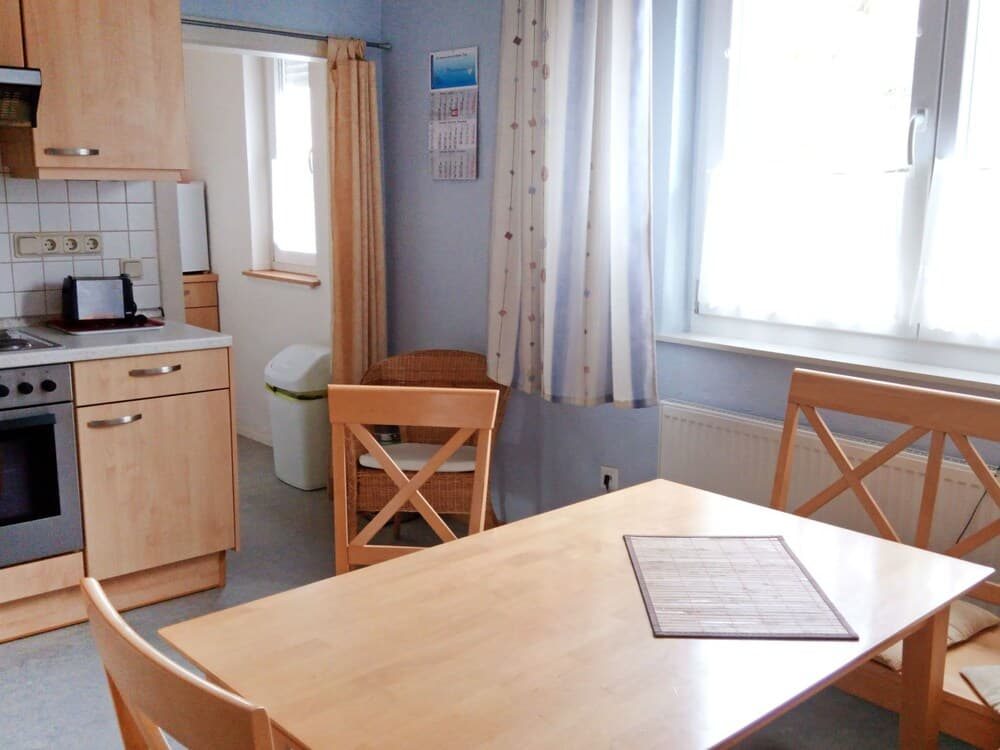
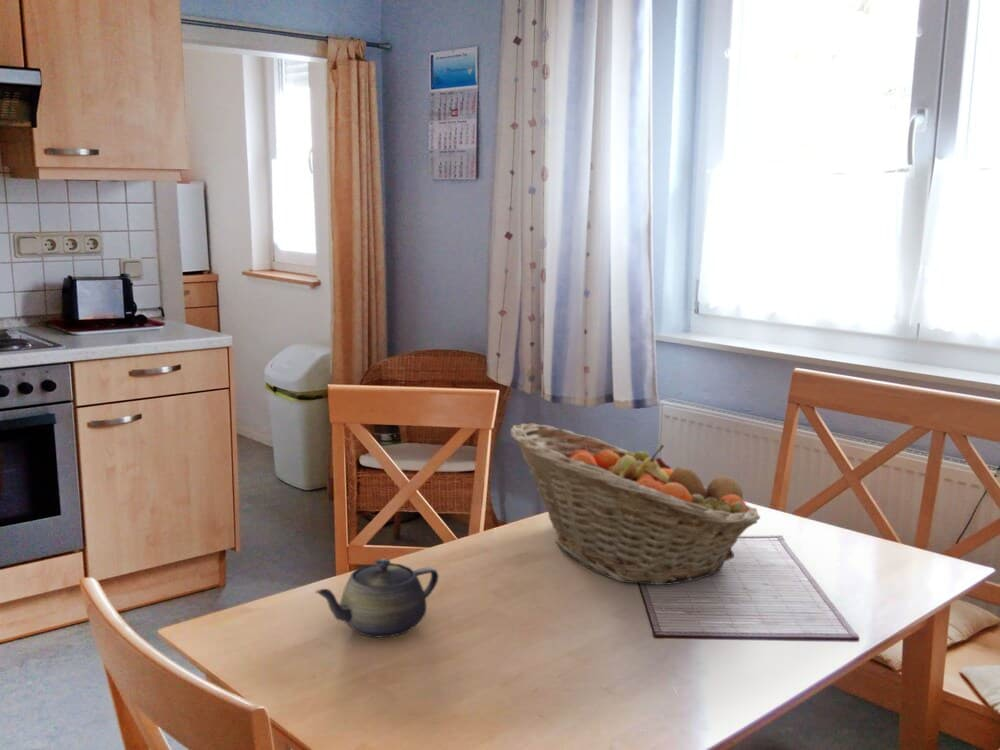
+ teapot [314,558,440,639]
+ fruit basket [510,422,761,586]
